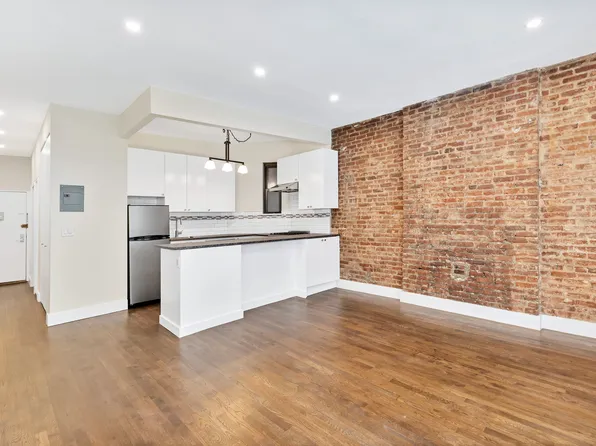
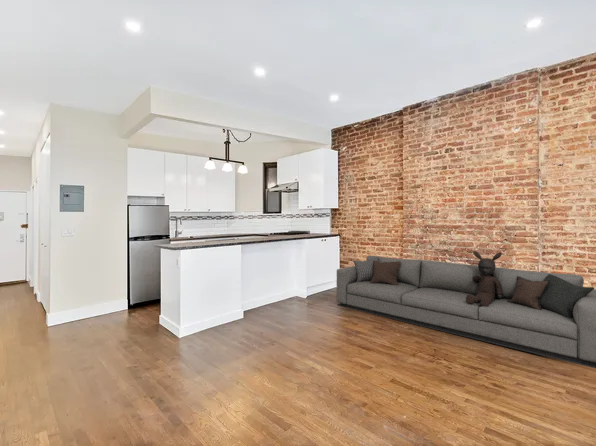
+ sofa [335,250,596,369]
